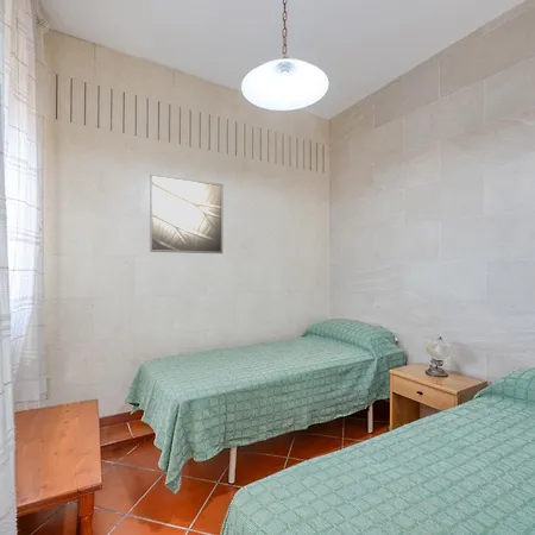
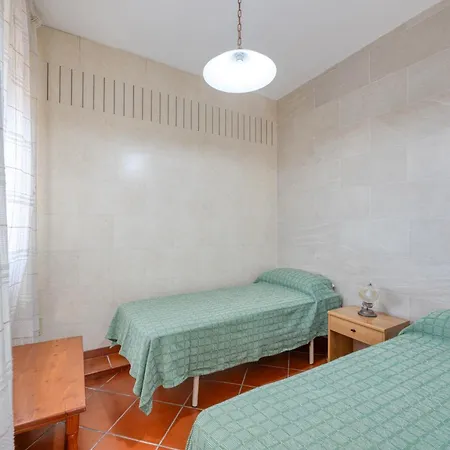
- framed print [149,174,224,254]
